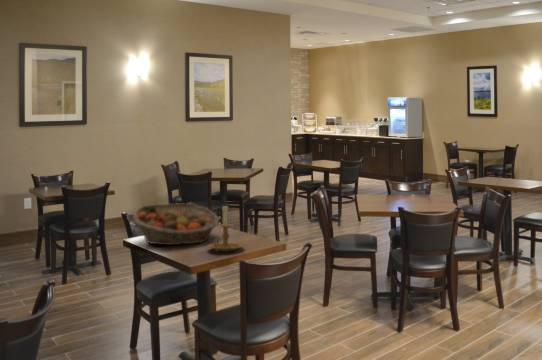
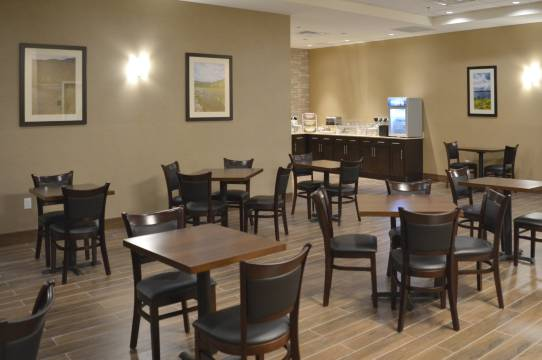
- candle holder [206,203,245,252]
- fruit basket [132,202,220,246]
